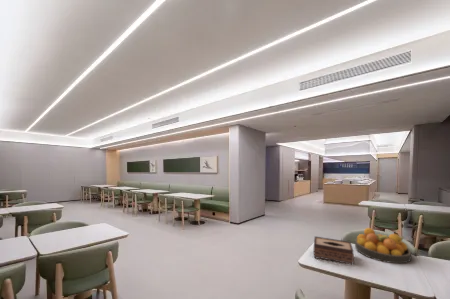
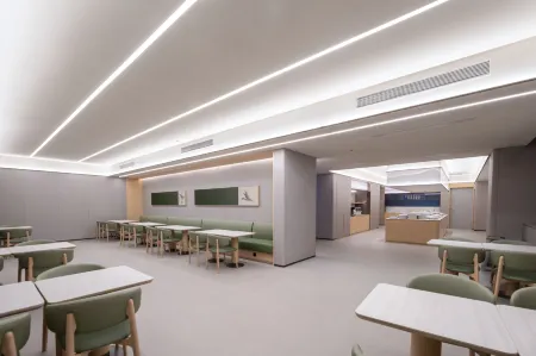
- fruit bowl [354,227,412,264]
- tissue box [313,235,355,266]
